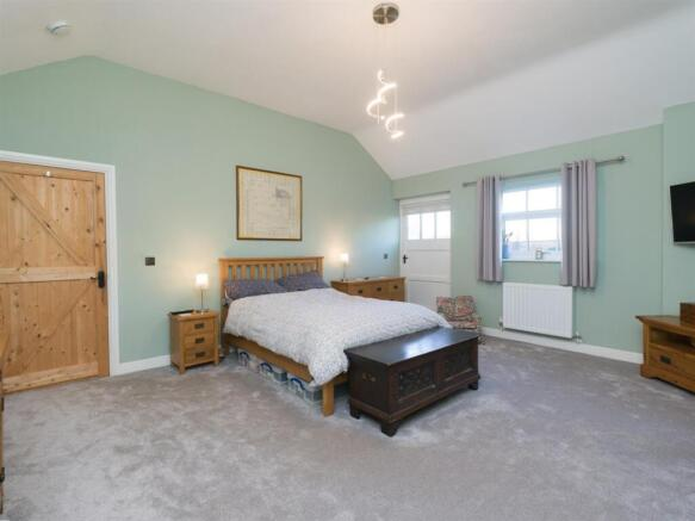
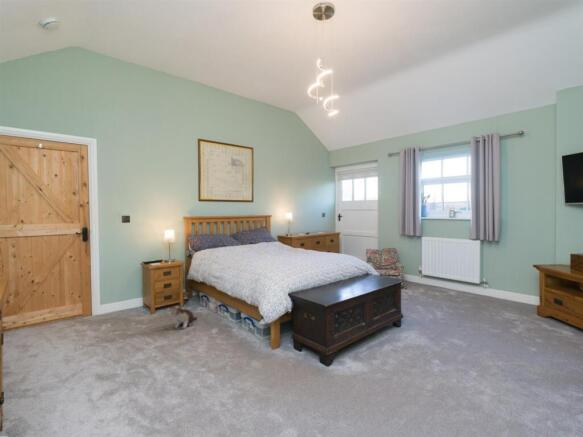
+ plush toy [167,305,198,329]
